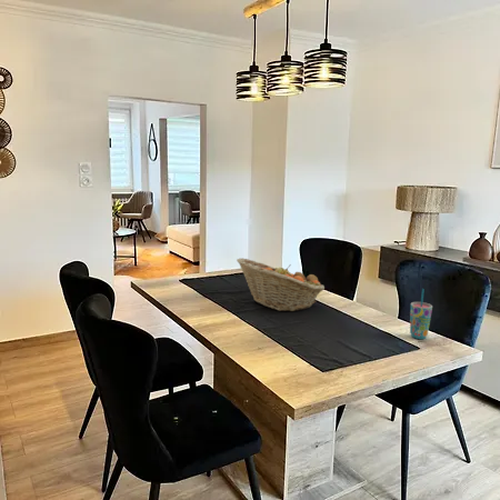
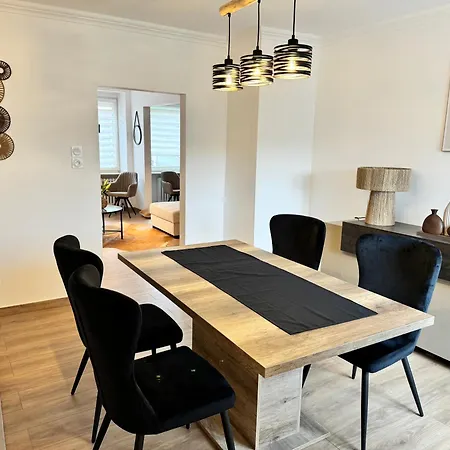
- cup [409,288,433,340]
- fruit basket [236,257,326,312]
